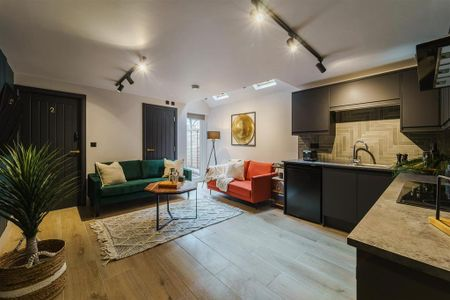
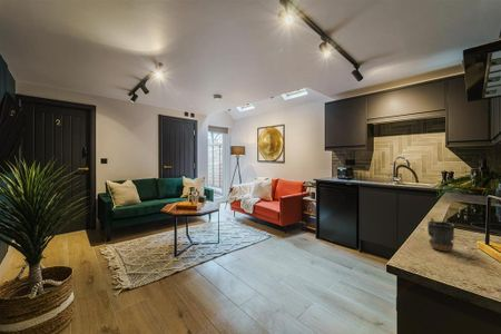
+ mug [426,217,455,253]
